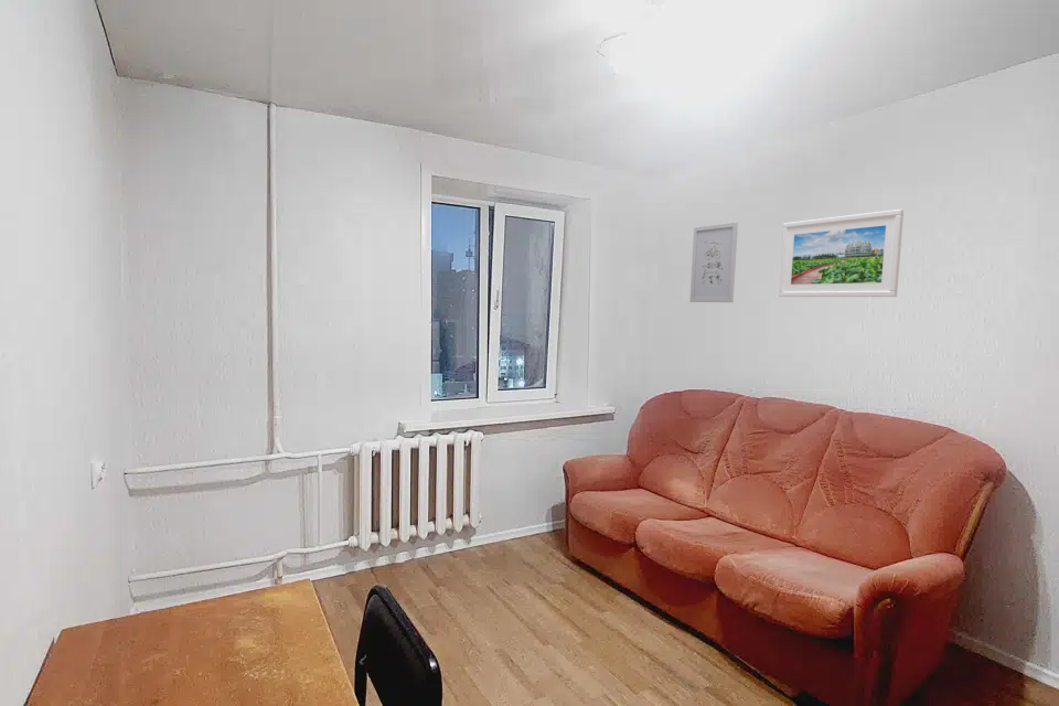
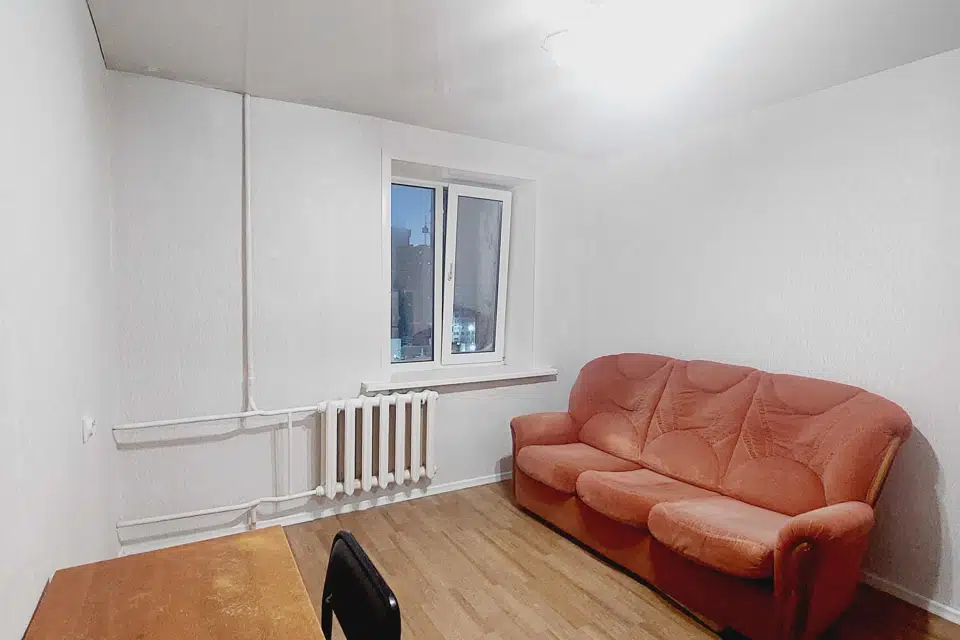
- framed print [778,208,905,298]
- wall art [689,221,739,303]
